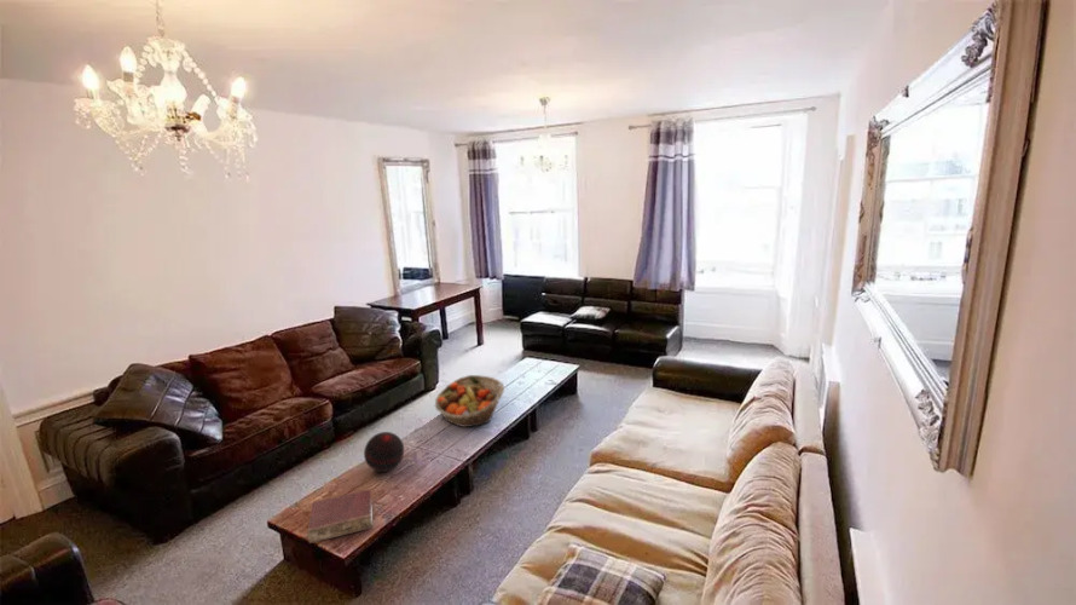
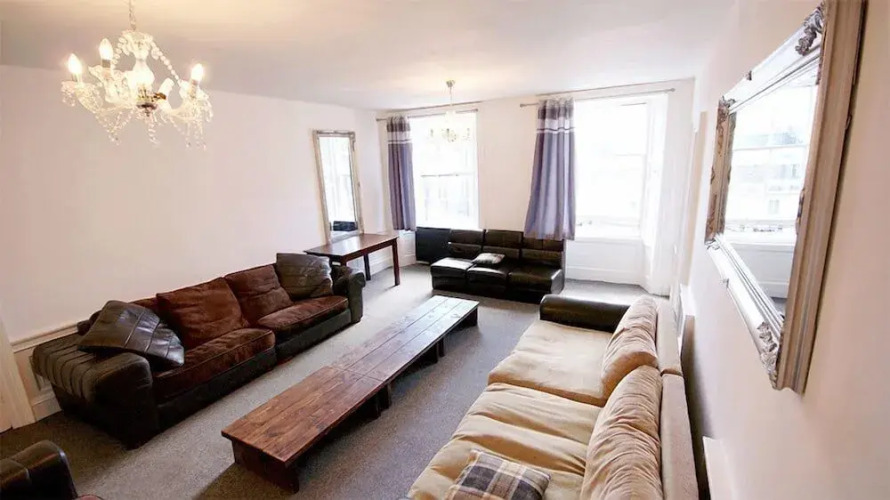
- book [306,489,374,544]
- fruit basket [434,374,505,428]
- decorative orb [363,431,405,473]
